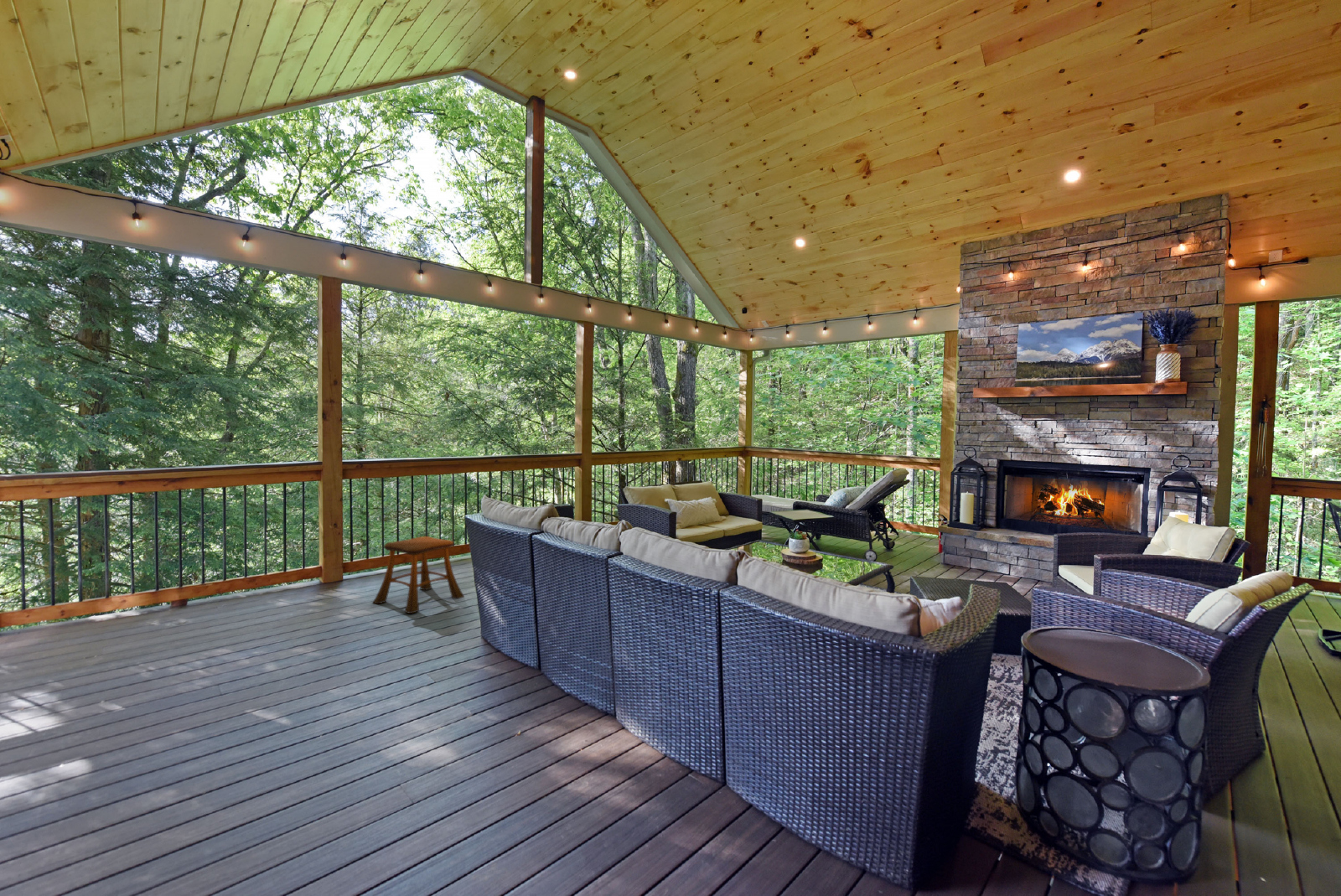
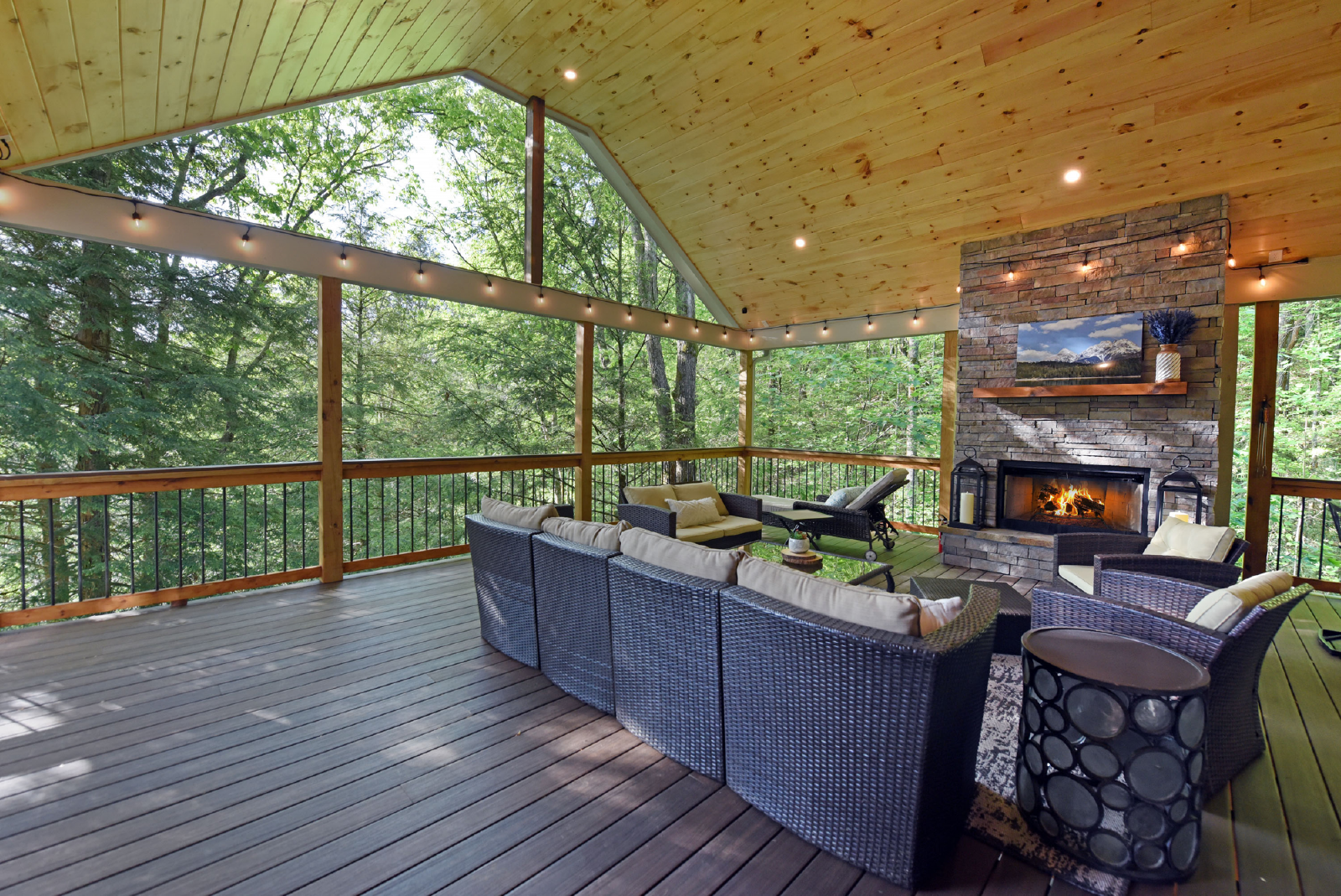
- stool [372,536,465,614]
